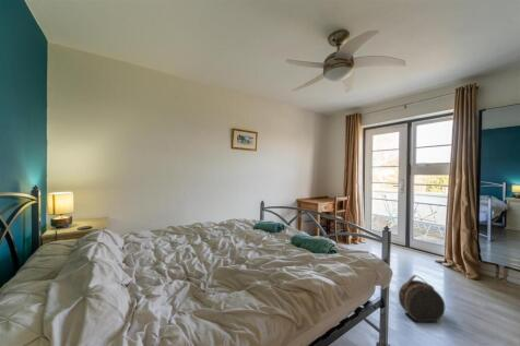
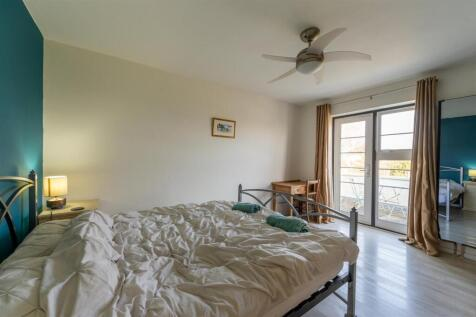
- hat box [398,274,446,322]
